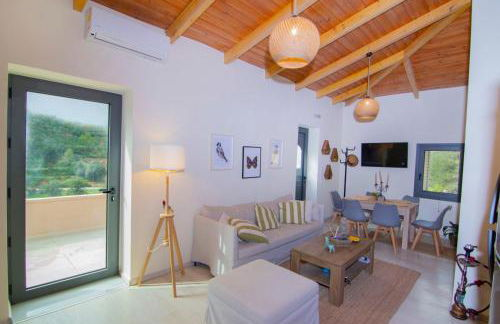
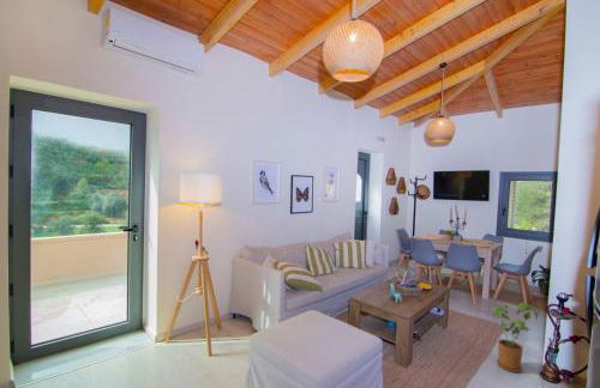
+ house plant [492,302,542,374]
